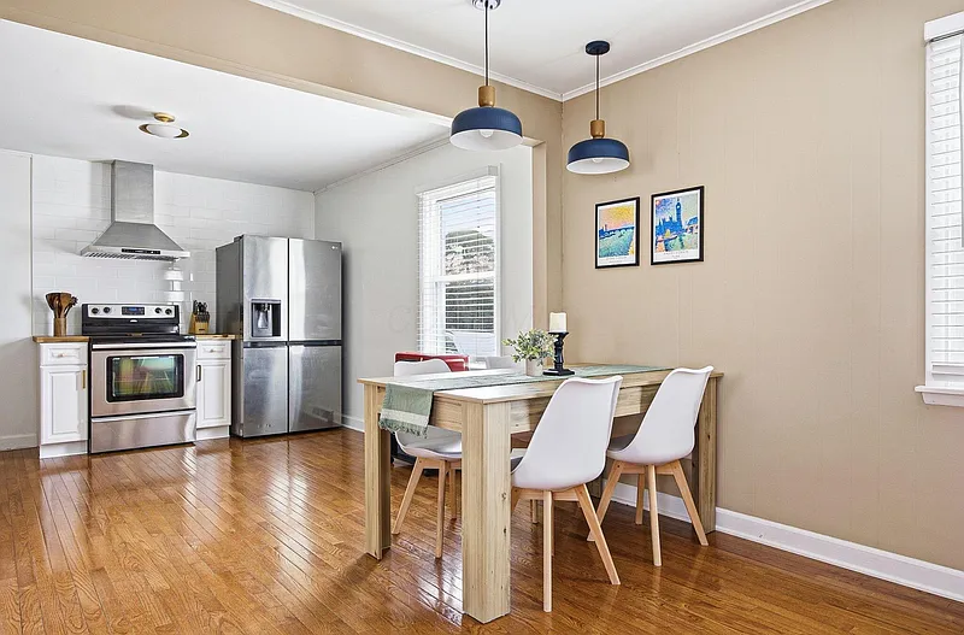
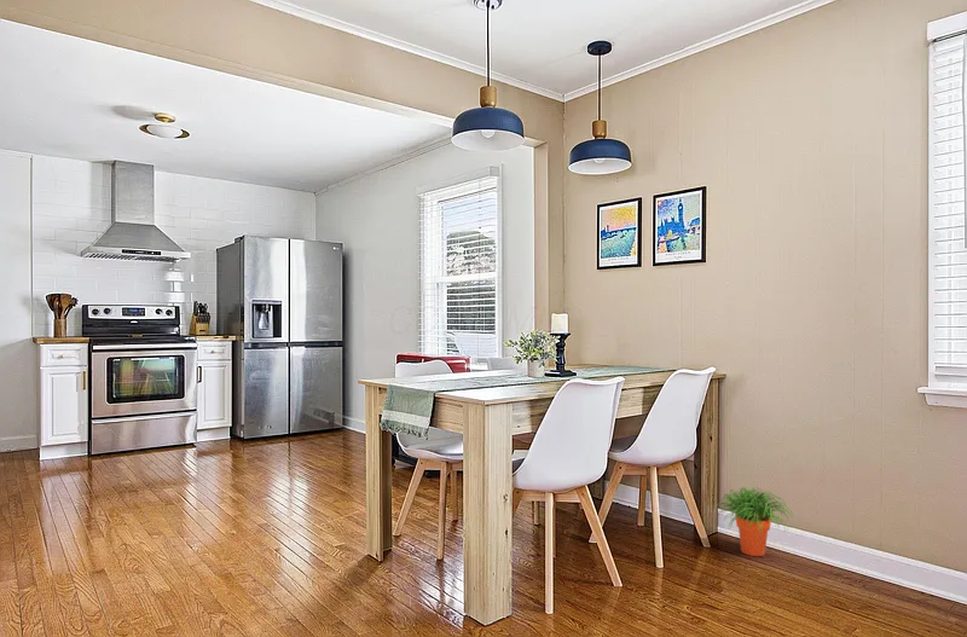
+ potted plant [716,486,795,557]
